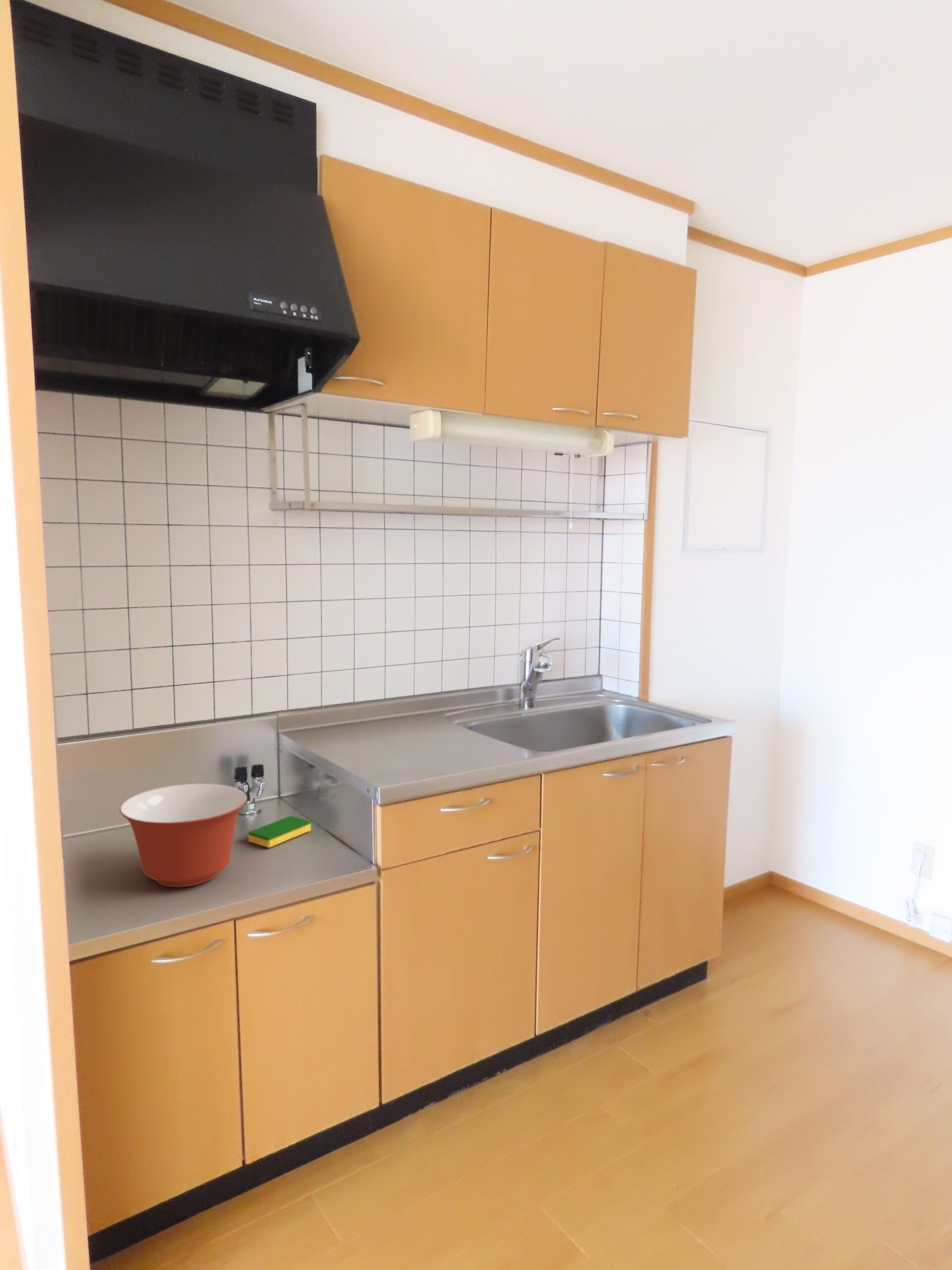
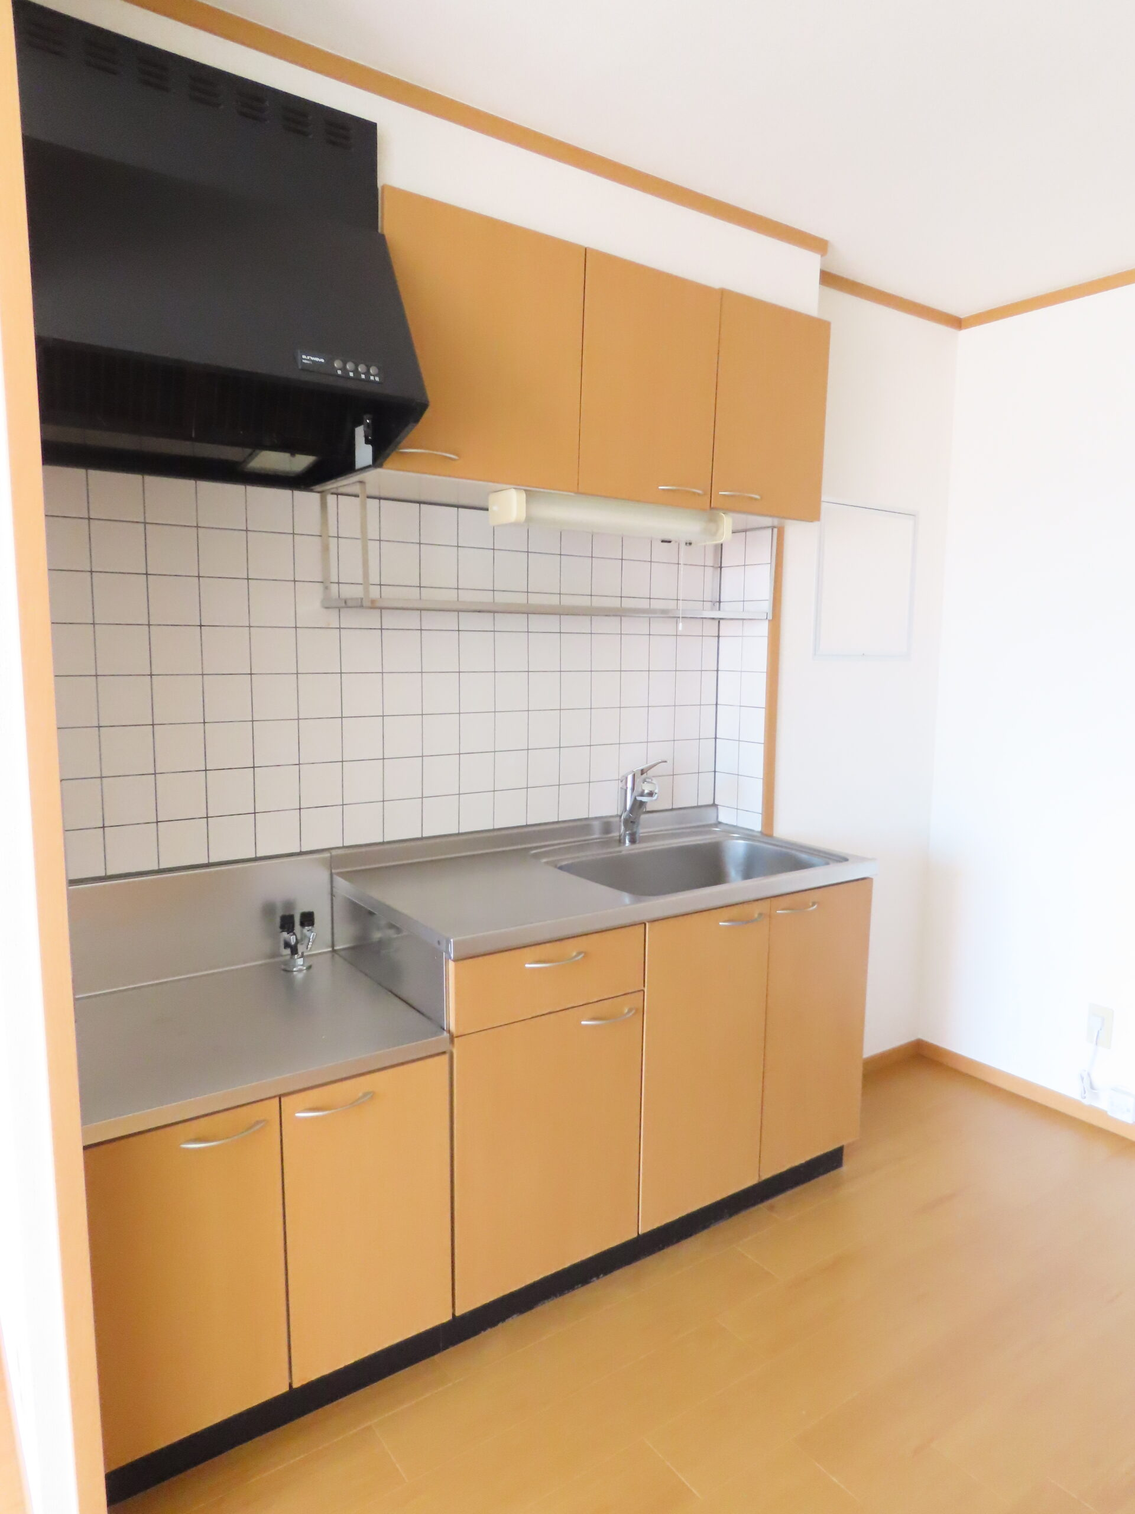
- dish sponge [248,815,311,848]
- mixing bowl [119,783,248,888]
